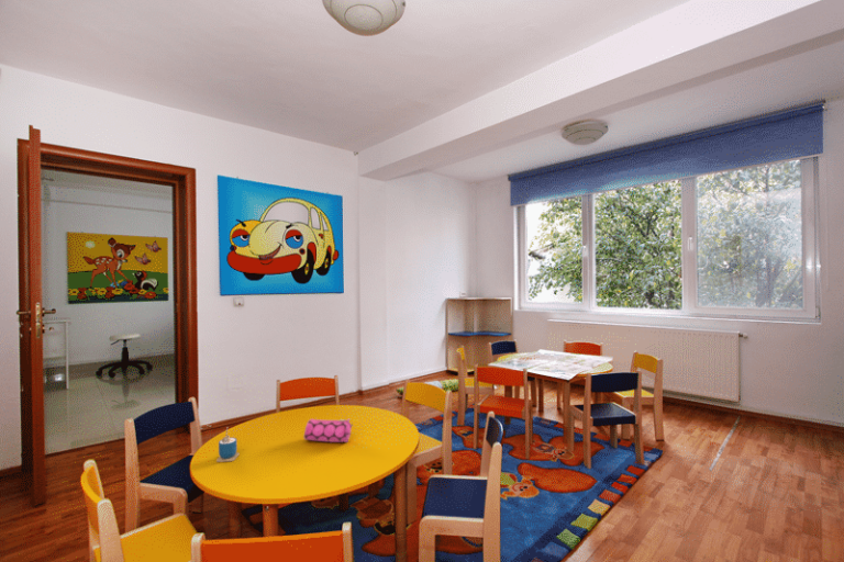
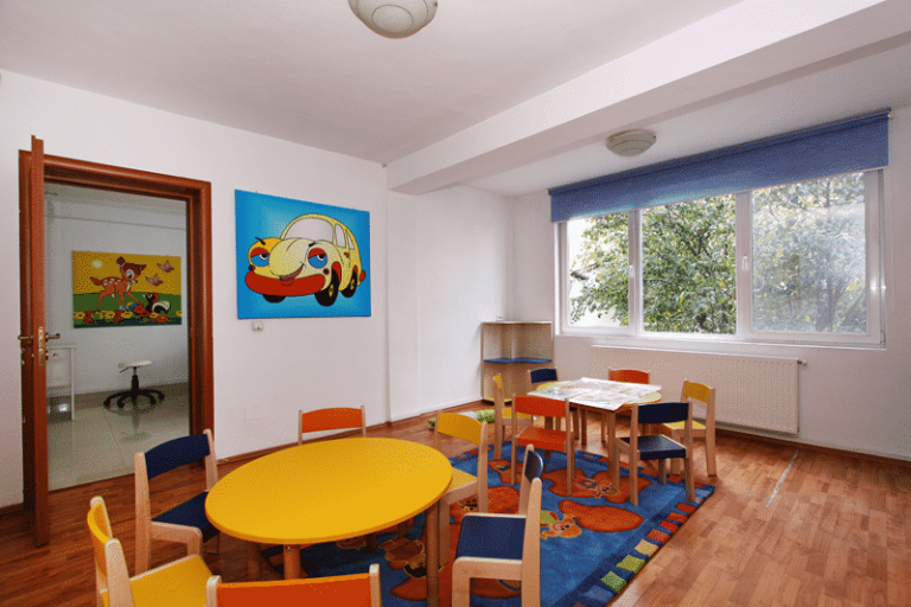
- pencil case [303,418,354,443]
- cup [215,426,240,463]
